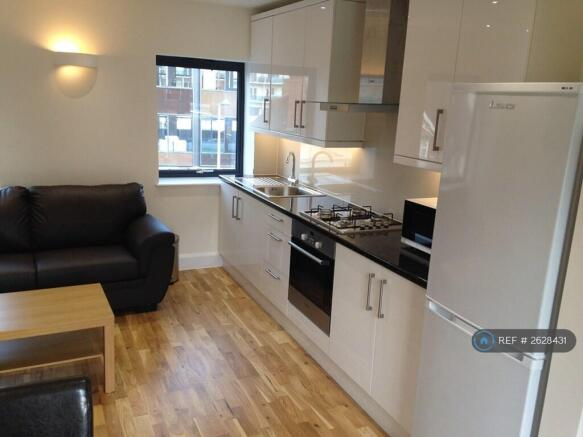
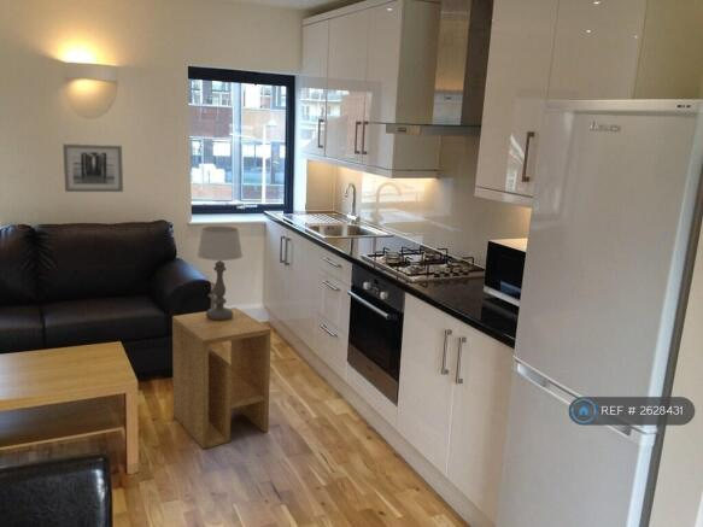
+ wall art [61,142,124,193]
+ table lamp [197,226,244,321]
+ side table [171,306,273,450]
